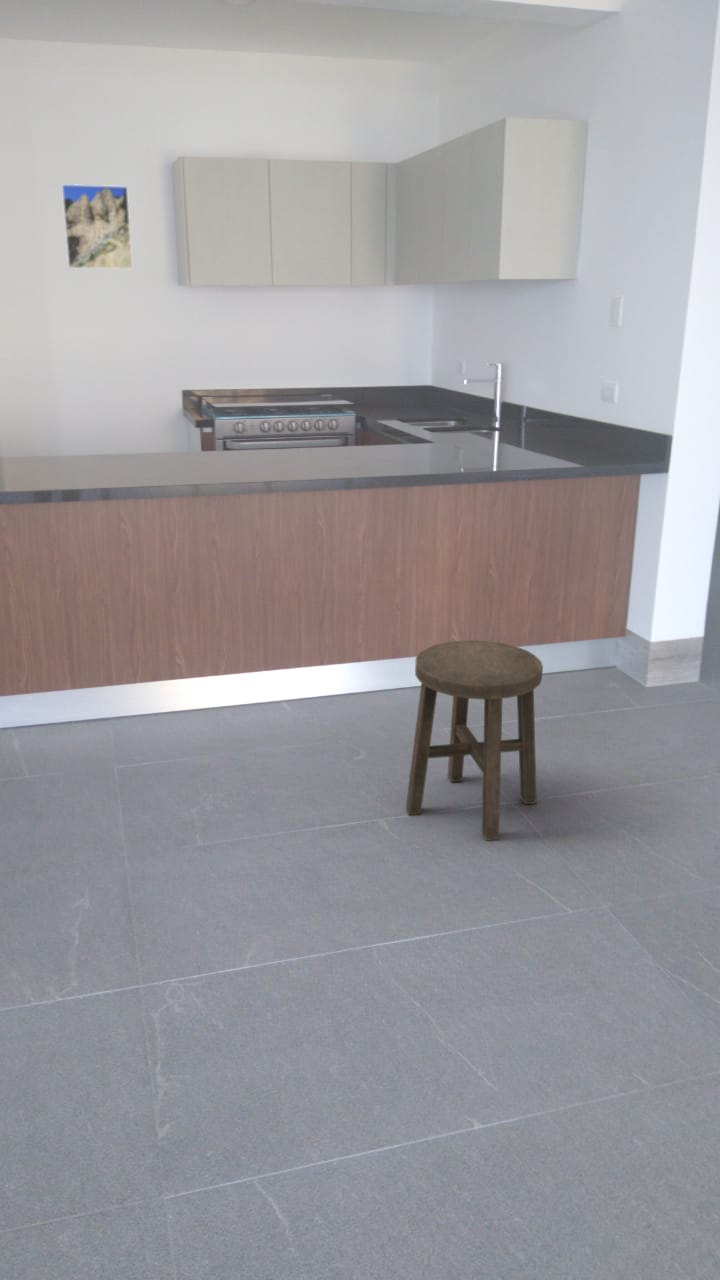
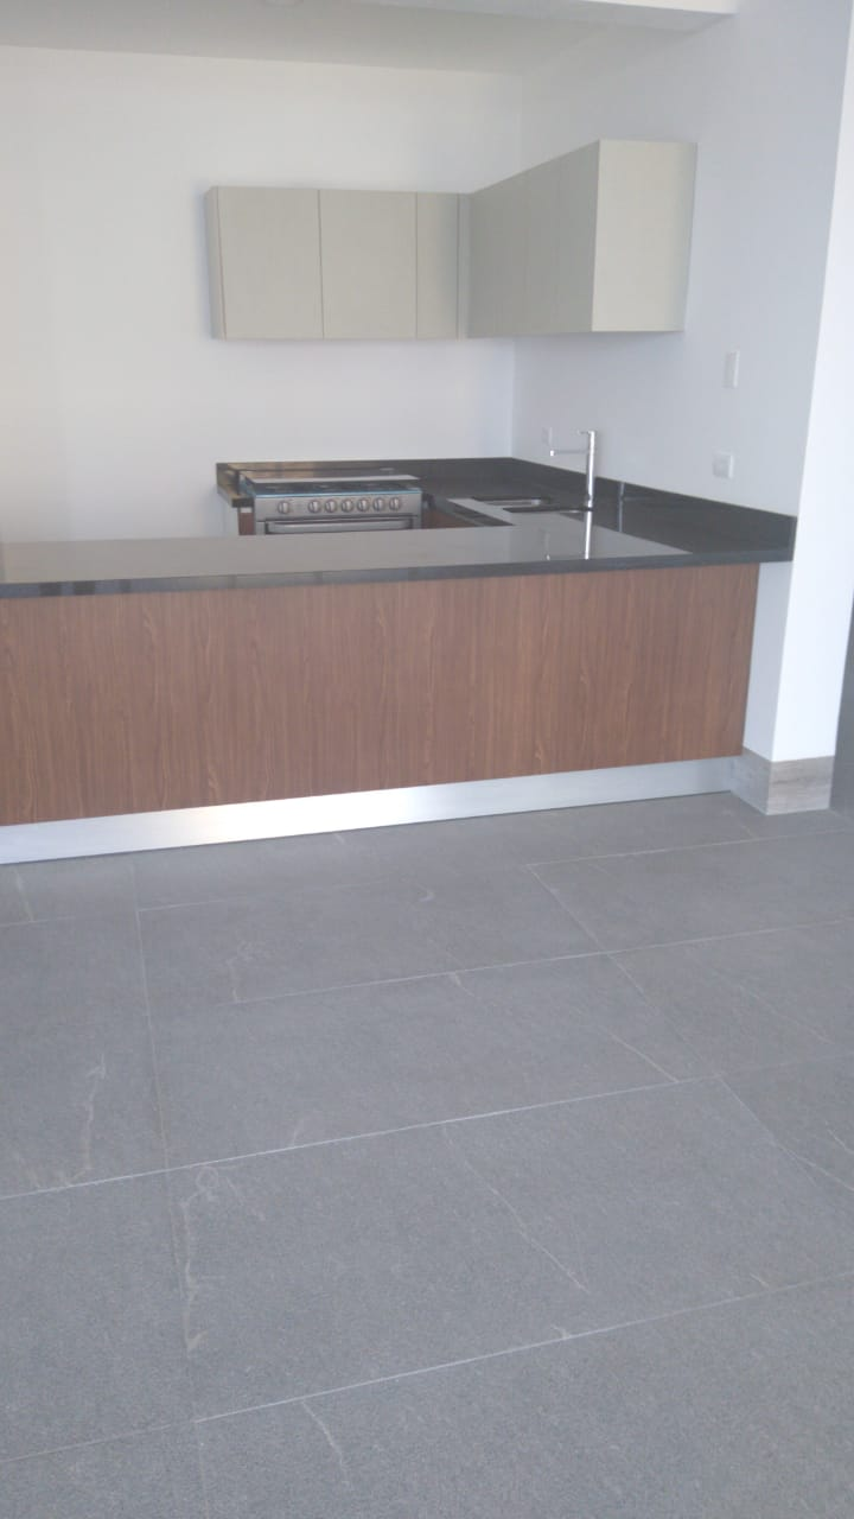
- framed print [60,183,134,270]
- stool [405,639,544,842]
